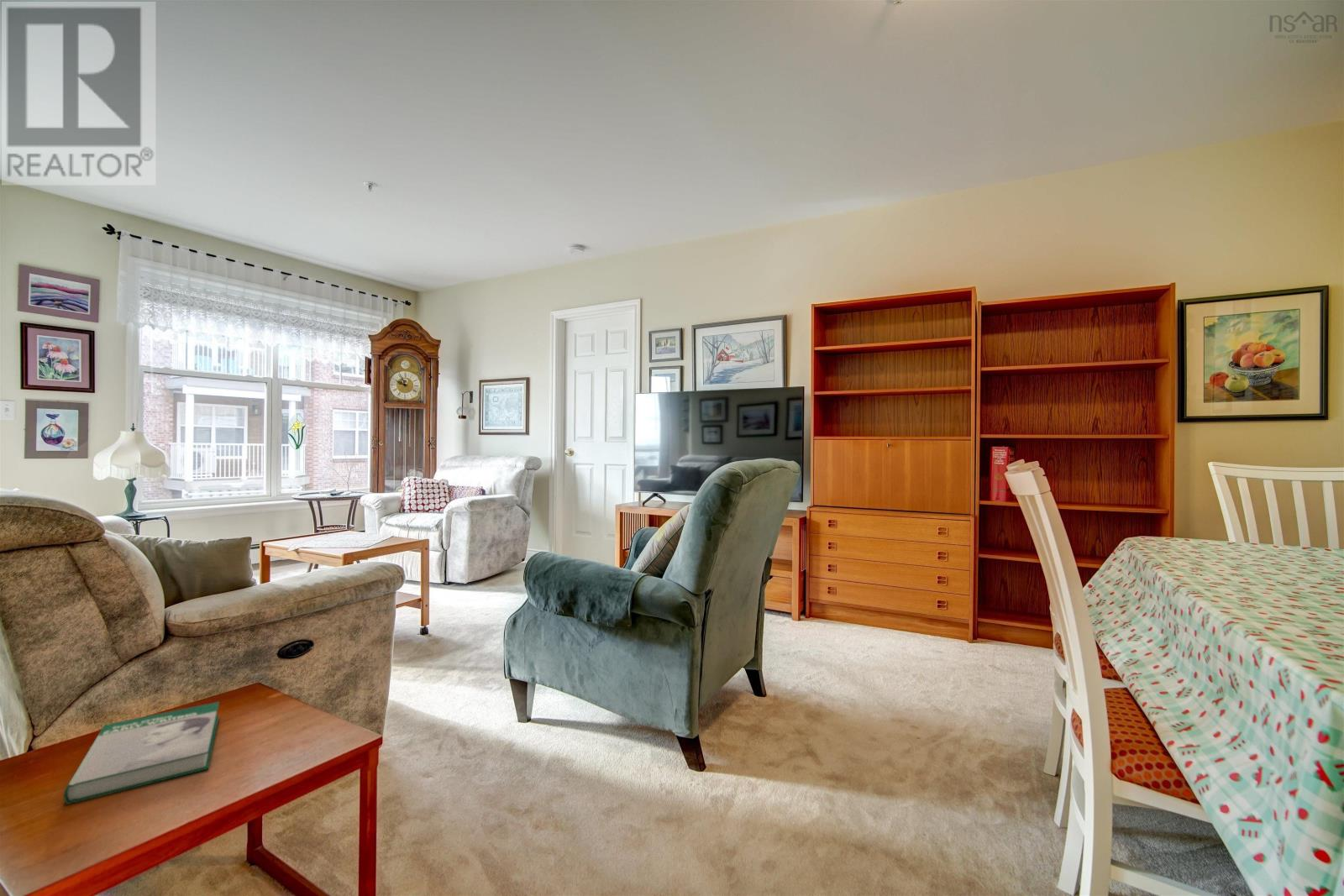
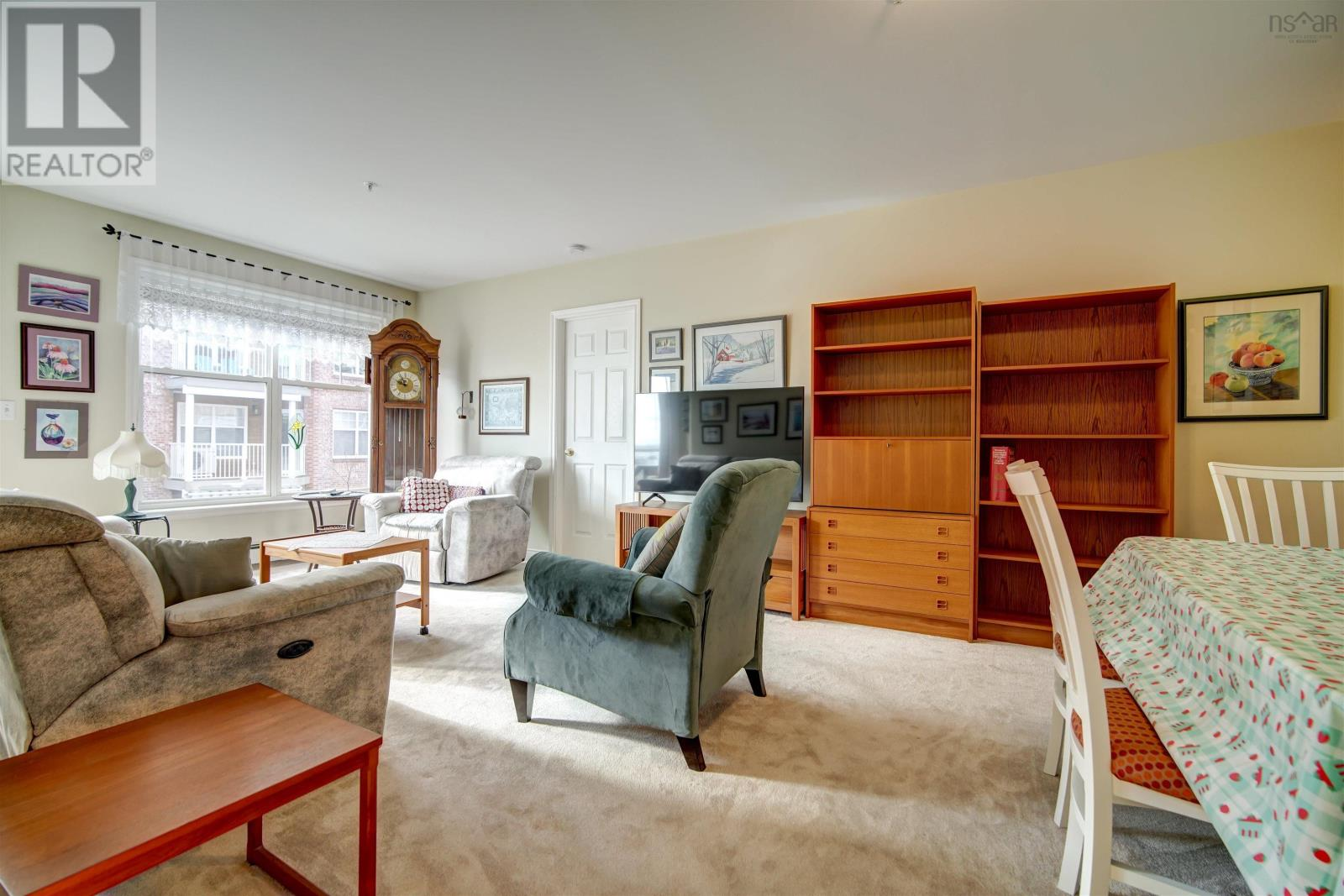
- book [63,701,220,805]
